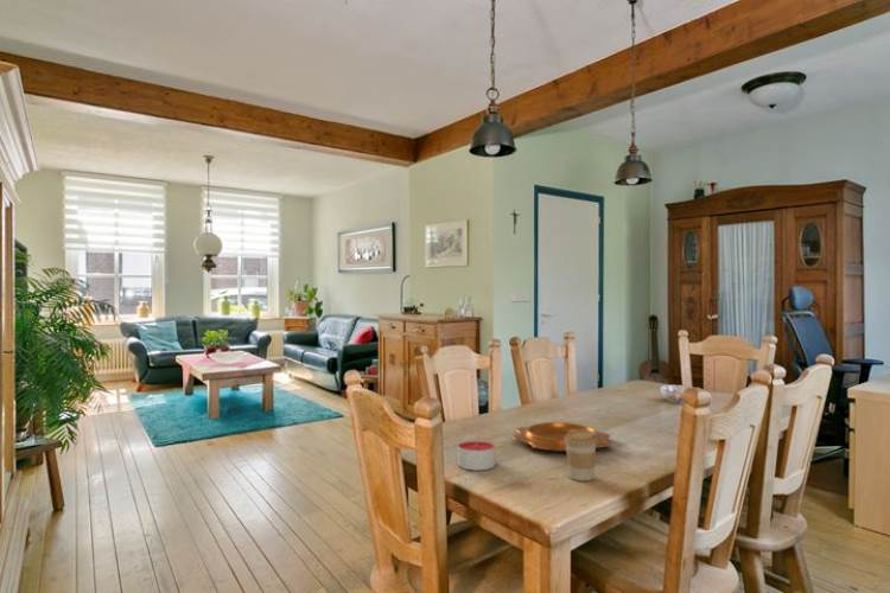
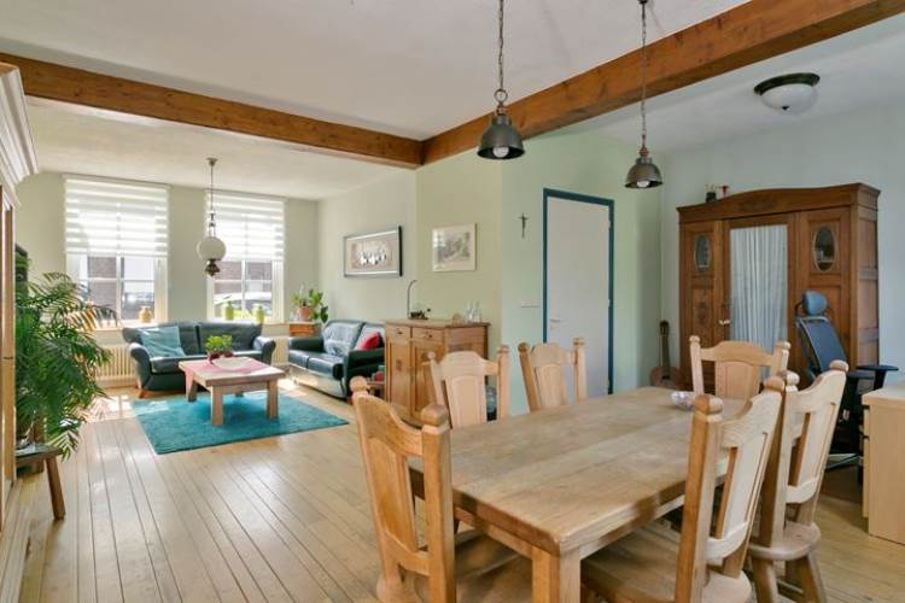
- decorative bowl [511,421,615,453]
- coffee cup [565,429,597,482]
- candle [456,439,497,472]
